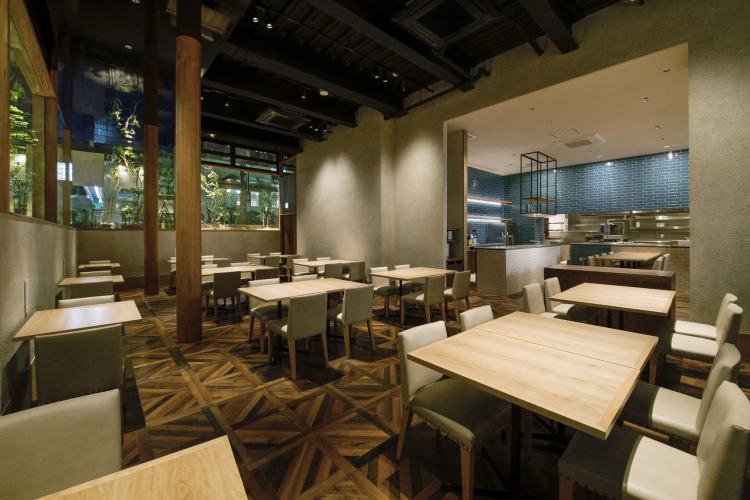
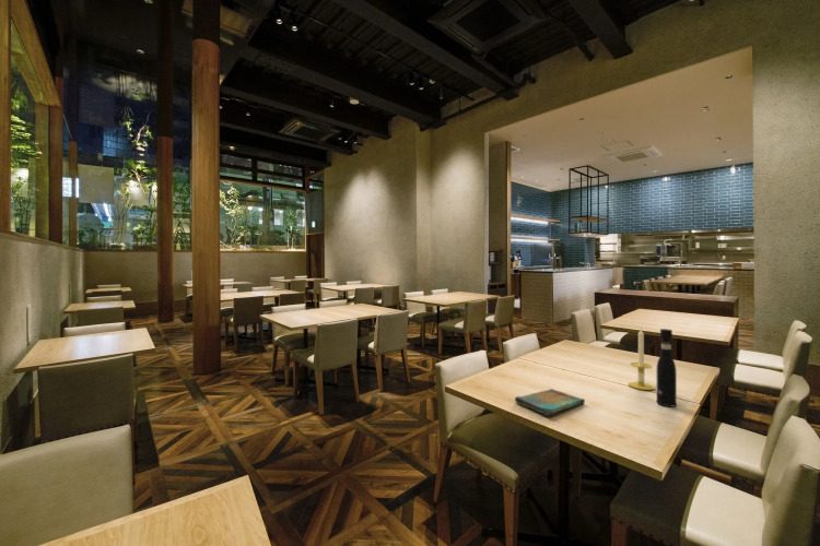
+ pepper grinder [656,328,678,407]
+ candle [628,328,656,391]
+ dish towel [514,388,586,417]
